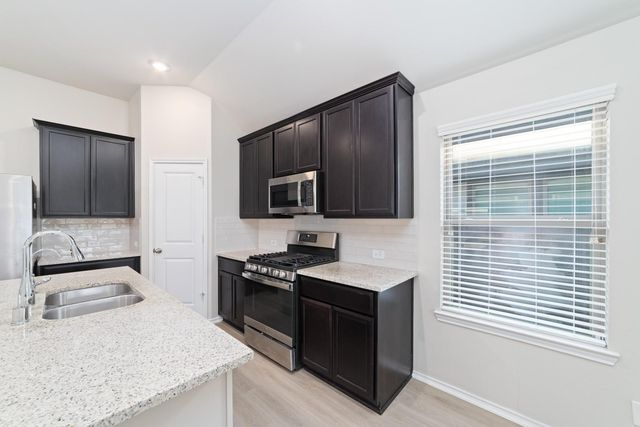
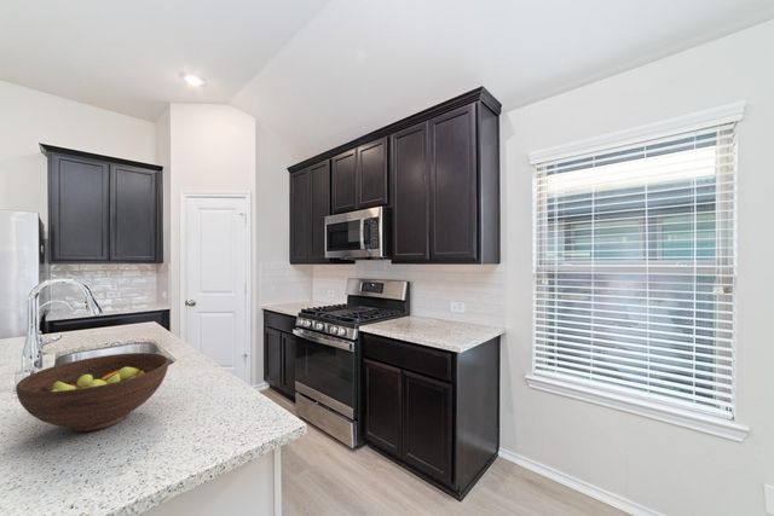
+ fruit bowl [15,352,169,433]
